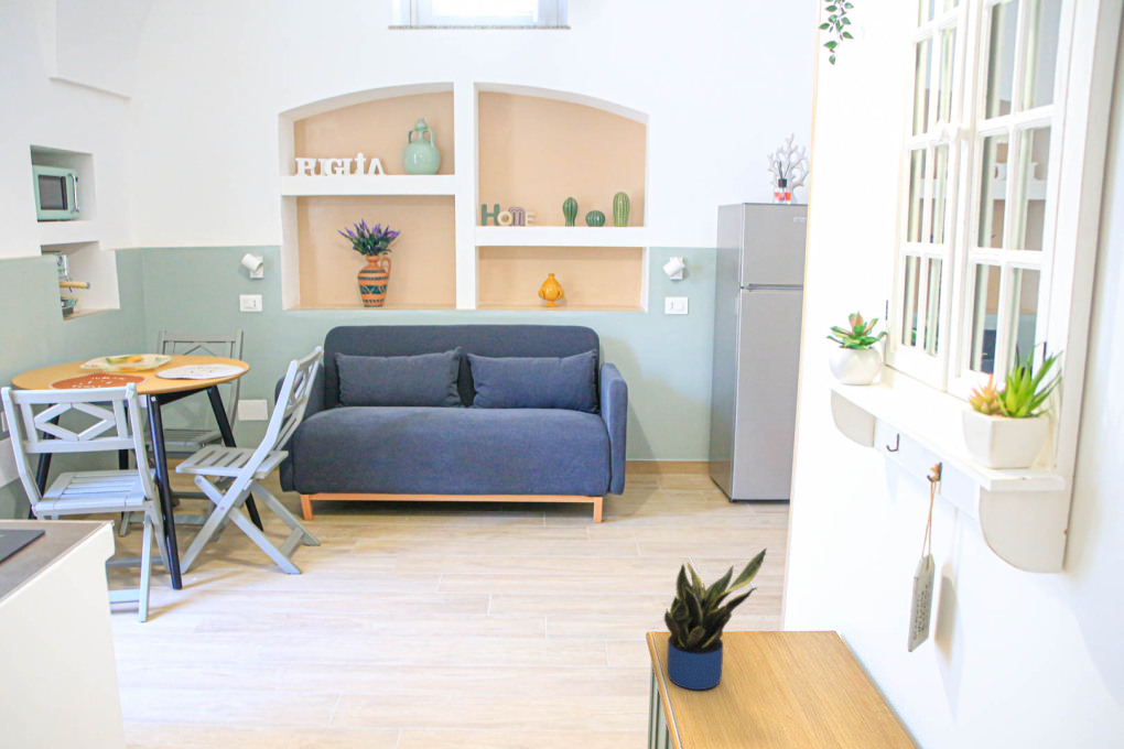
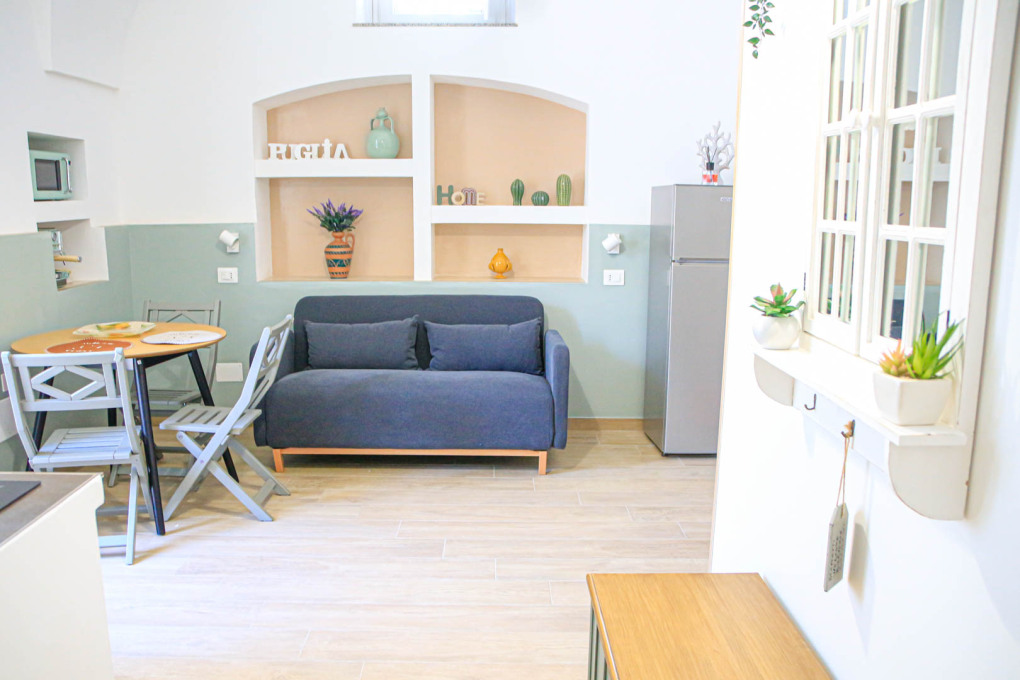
- potted plant [663,547,768,691]
